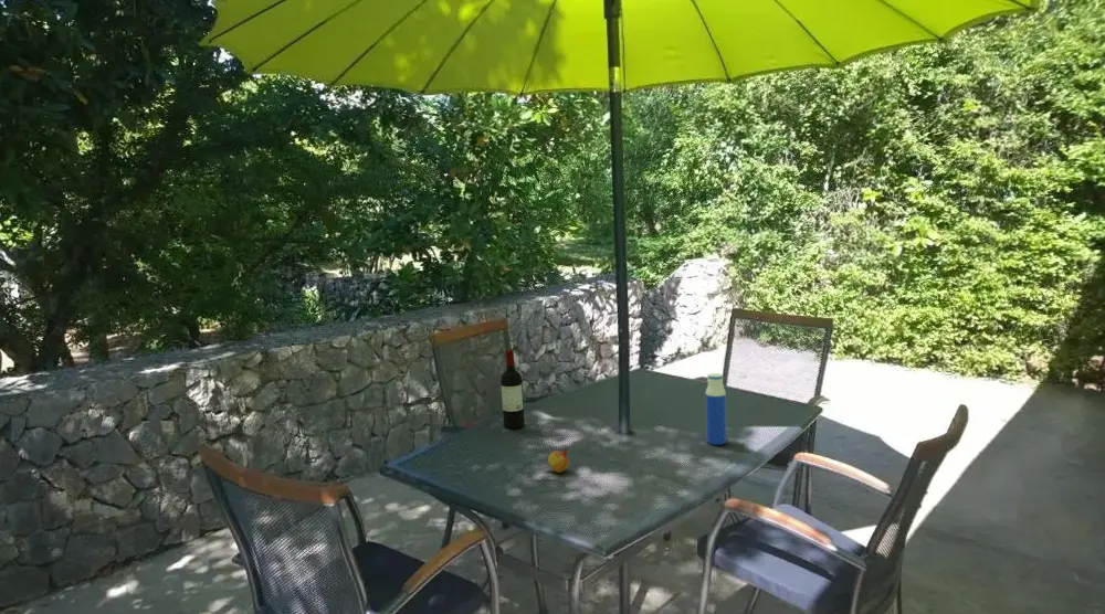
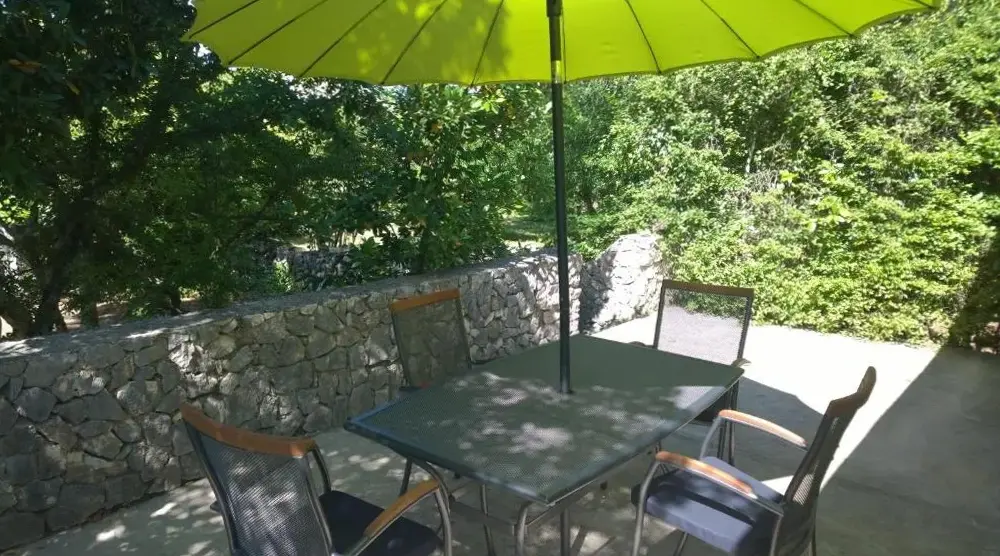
- fruit [546,447,570,474]
- water bottle [705,372,728,446]
- wine bottle [499,348,526,430]
